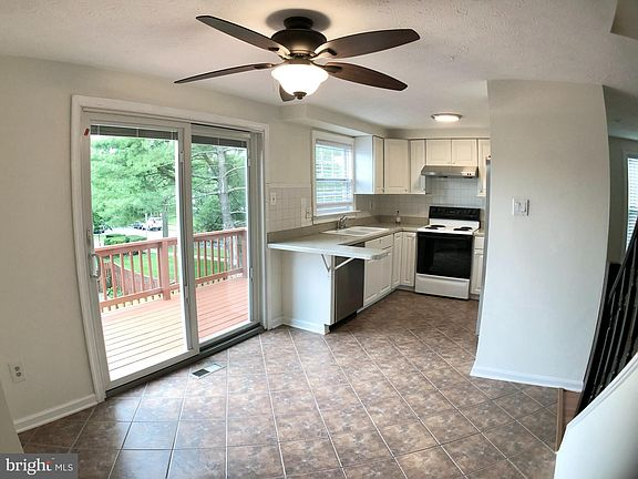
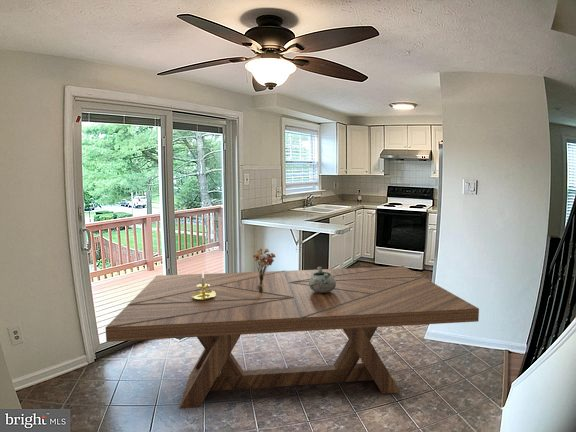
+ decorative bowl [309,266,336,293]
+ dining table [105,265,480,410]
+ bouquet [252,248,277,294]
+ candle holder [192,270,215,301]
